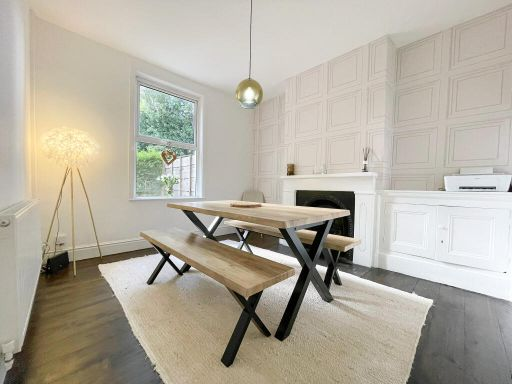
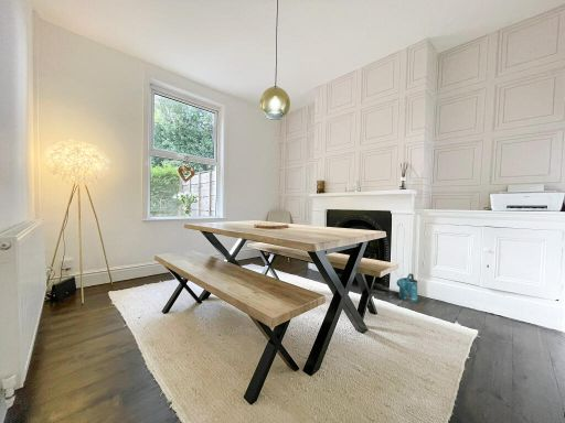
+ watering can [395,272,419,303]
